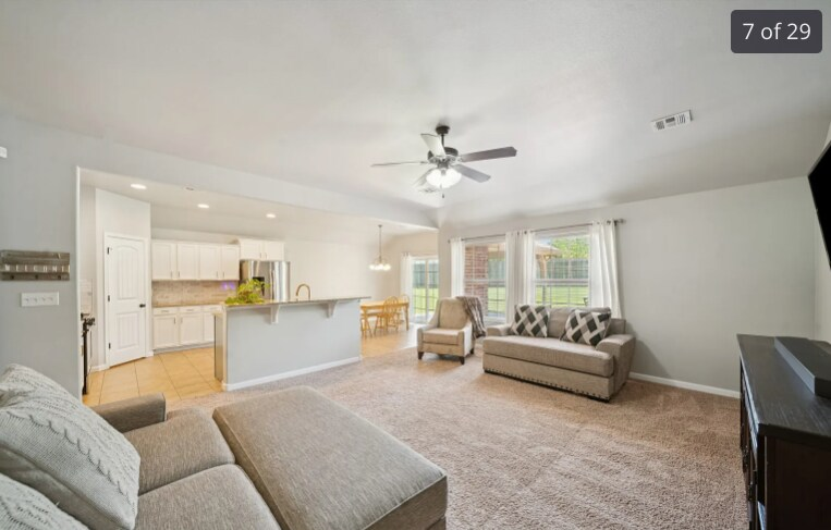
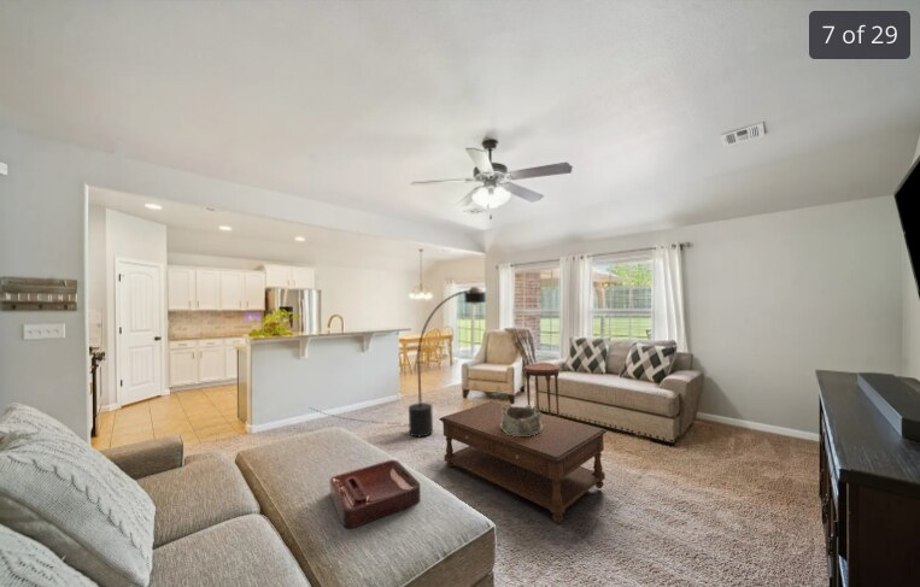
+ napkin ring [500,404,543,436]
+ decorative tray [329,459,422,529]
+ floor lamp [309,286,487,438]
+ coffee table [438,400,608,524]
+ side table [522,363,562,418]
